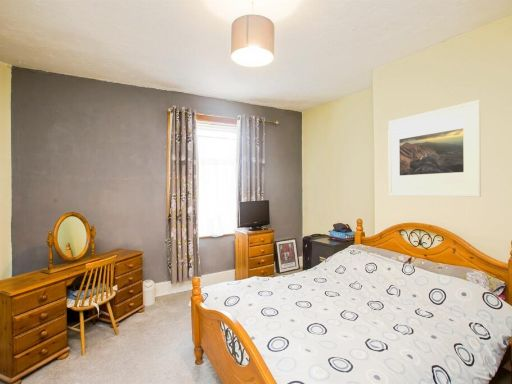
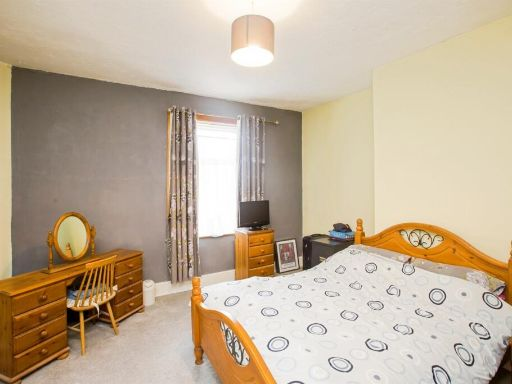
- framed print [387,99,482,198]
